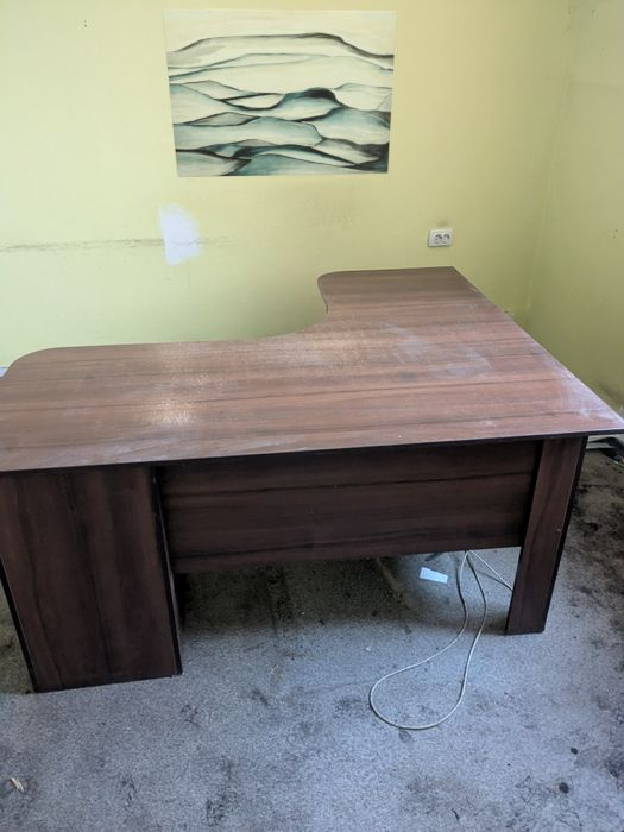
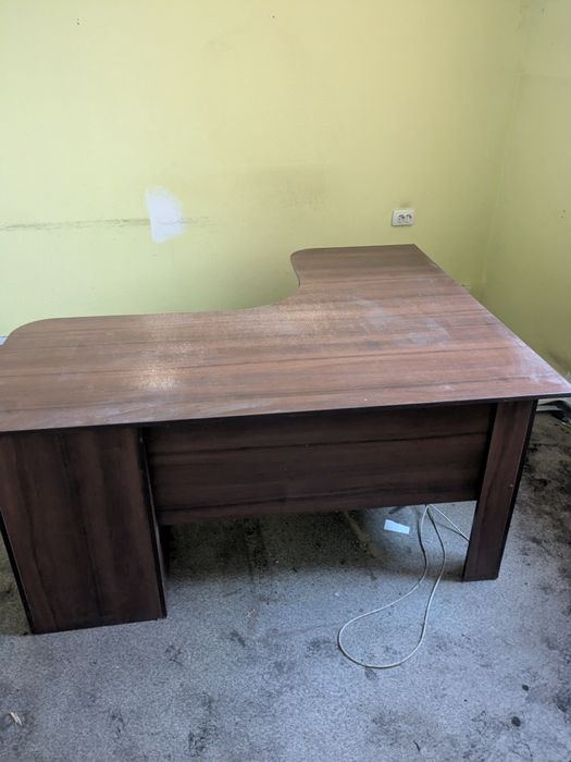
- wall art [160,7,398,178]
